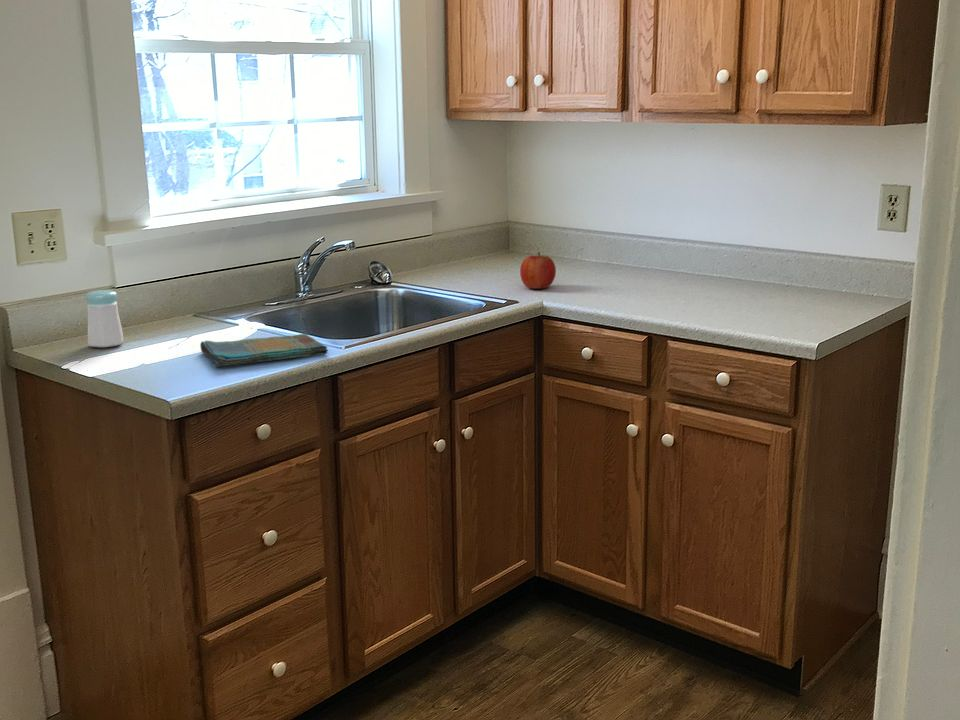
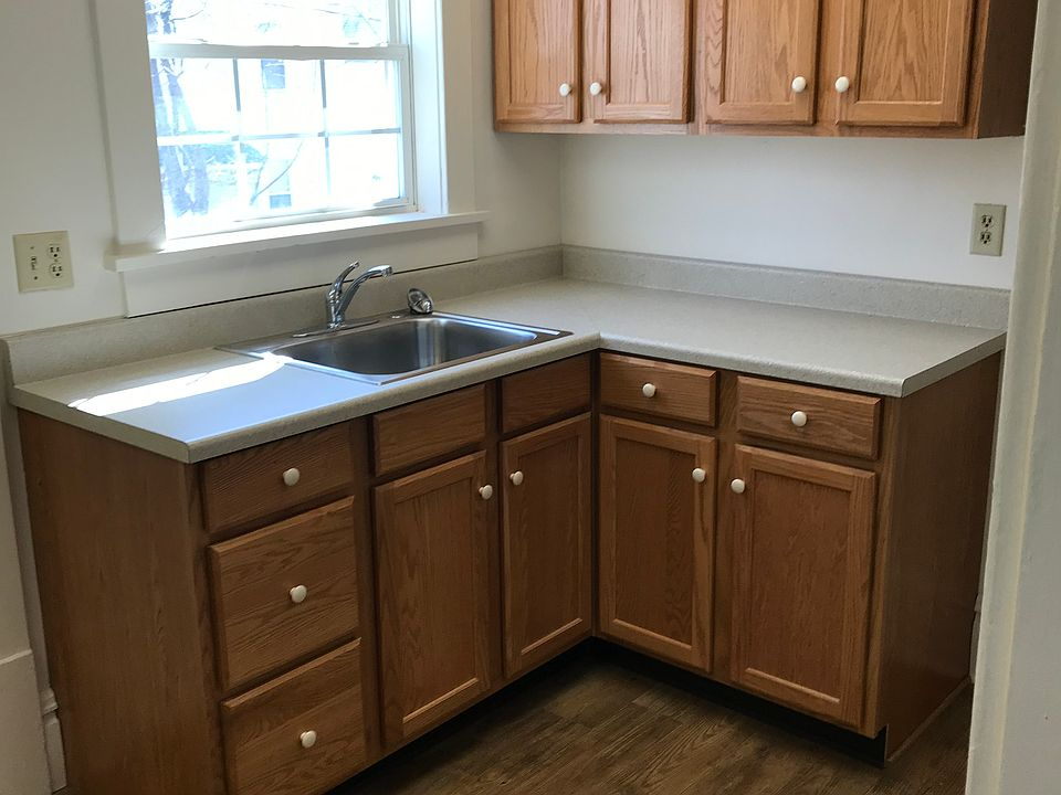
- dish towel [199,333,329,368]
- salt shaker [85,289,124,348]
- fruit [519,251,557,290]
